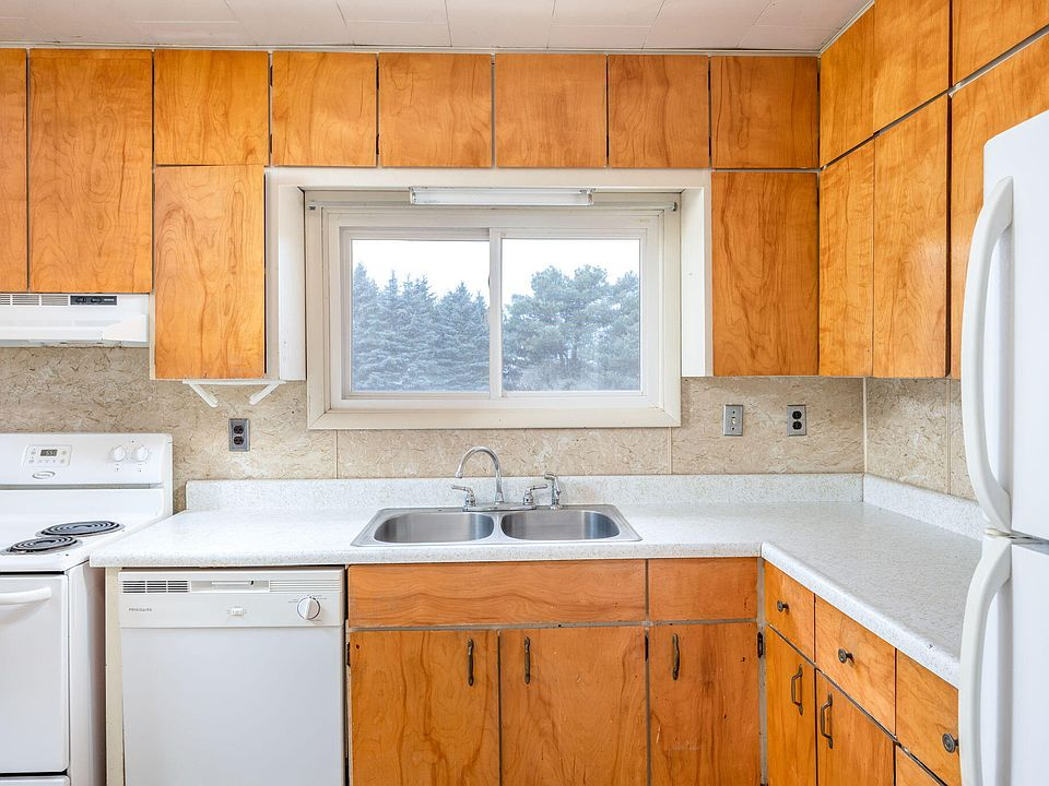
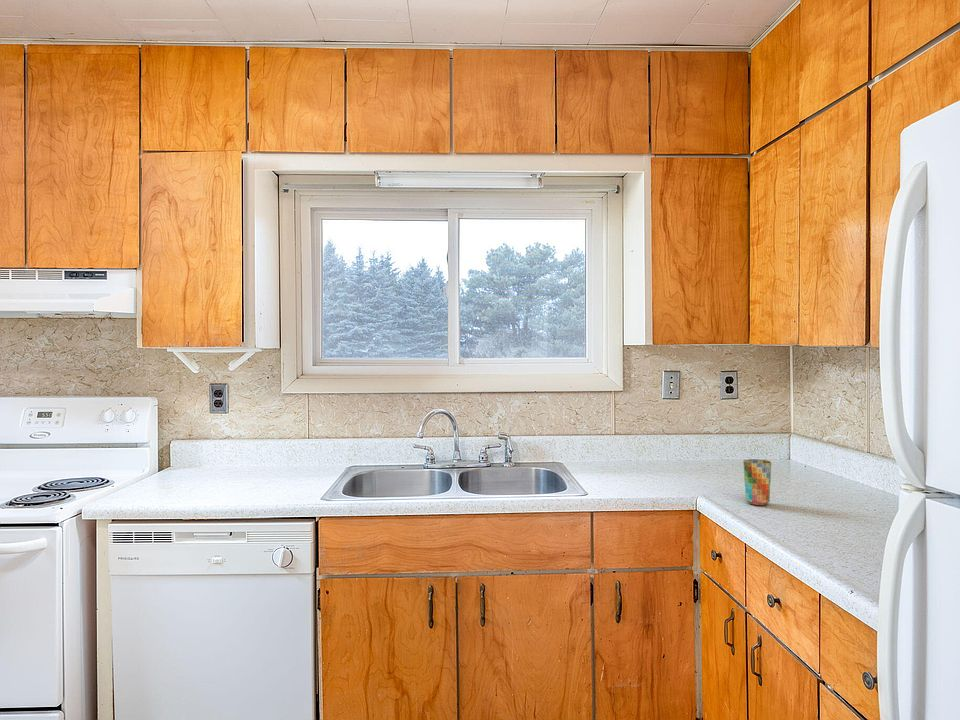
+ cup [742,458,772,506]
